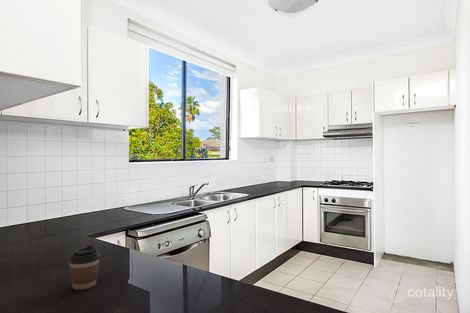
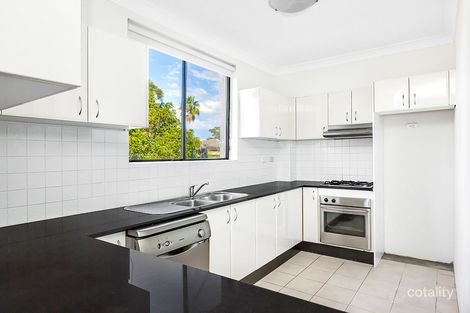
- coffee cup [67,244,101,291]
